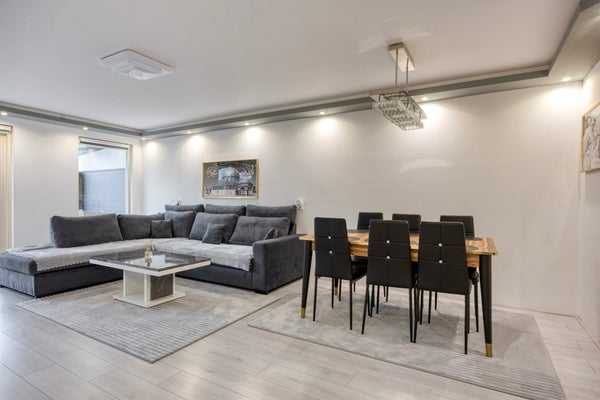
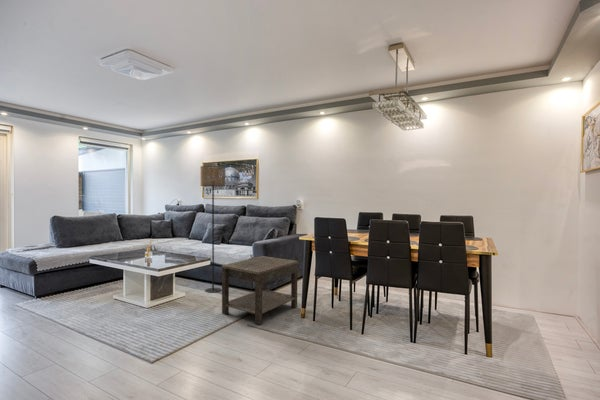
+ floor lamp [199,165,226,294]
+ side table [221,255,299,326]
